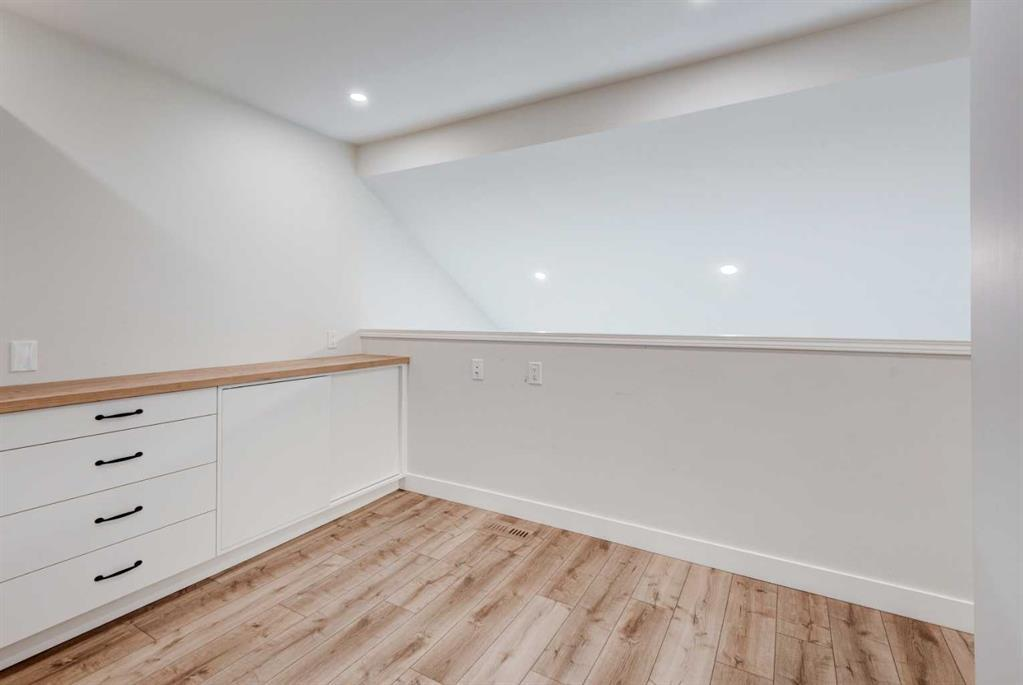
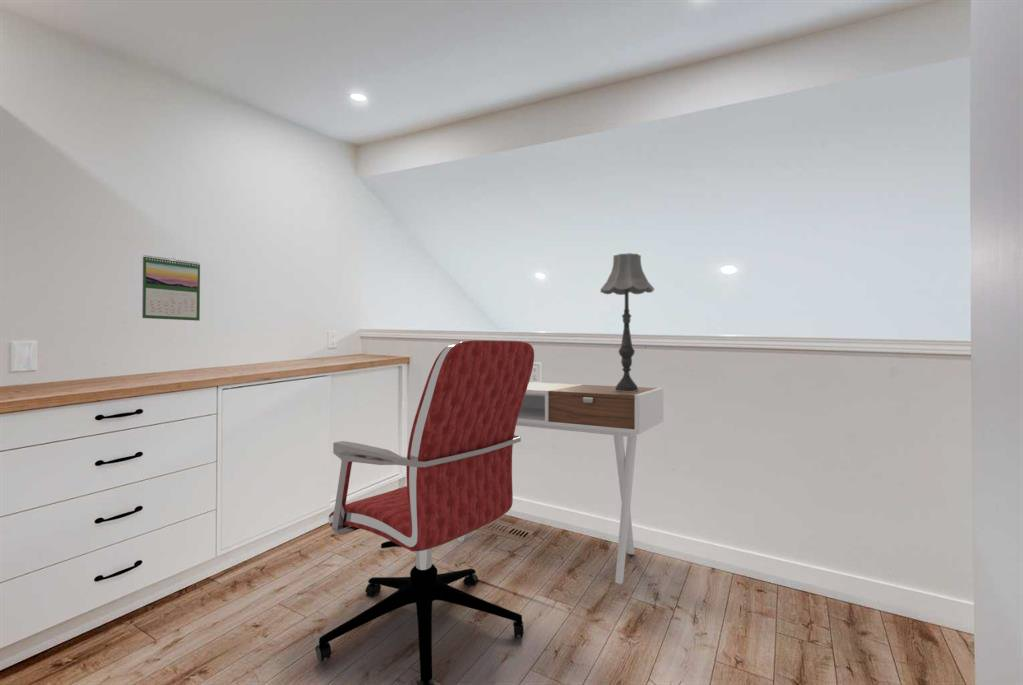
+ desk [457,381,664,585]
+ table lamp [599,252,655,392]
+ office chair [314,339,535,685]
+ calendar [141,254,201,322]
